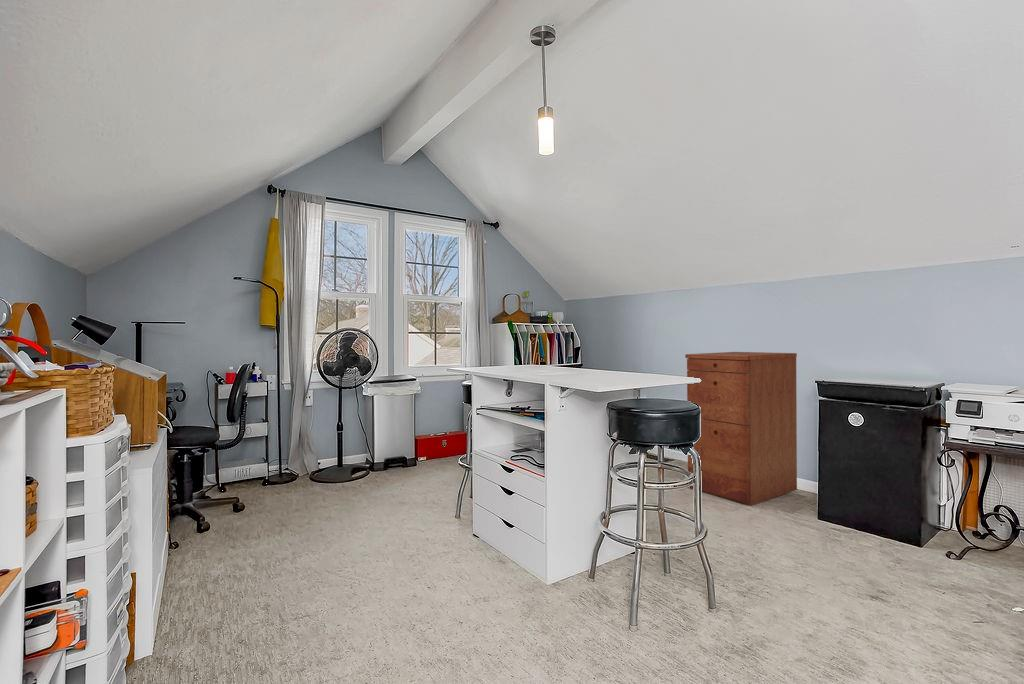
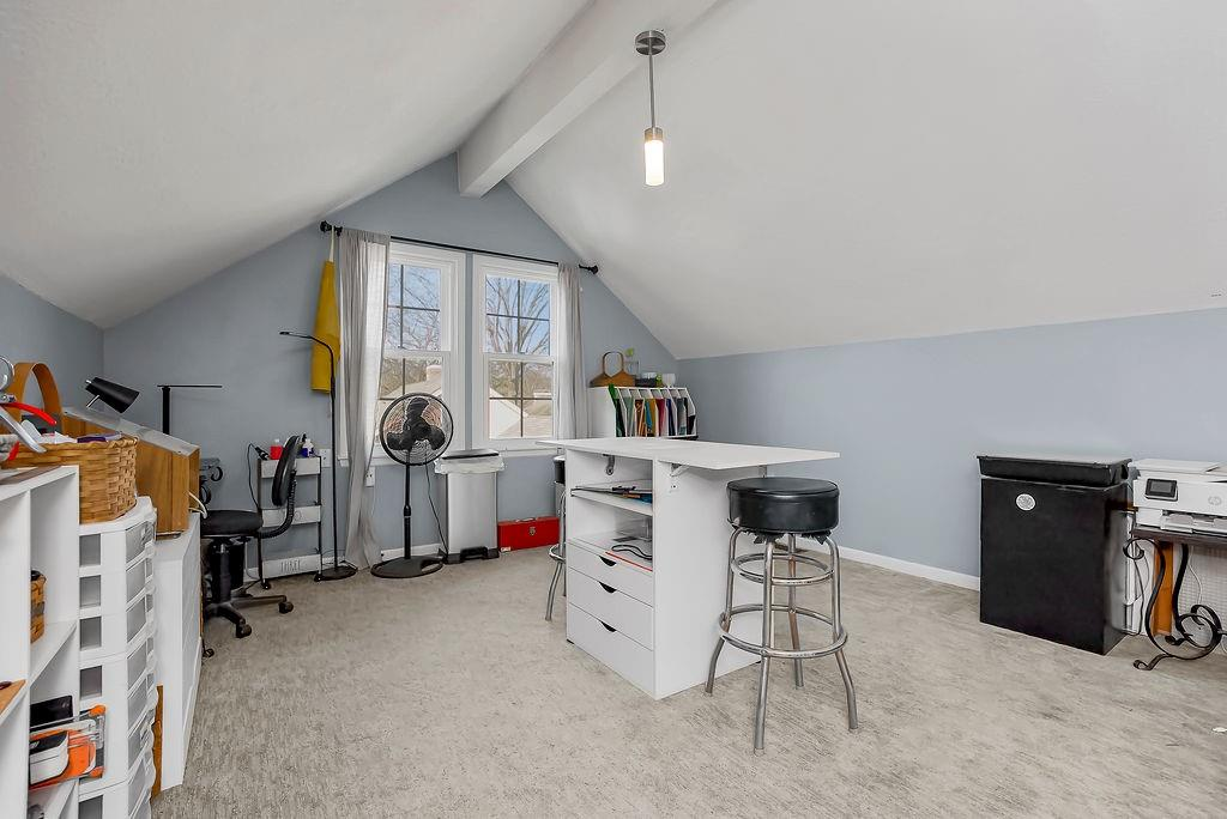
- filing cabinet [684,351,798,507]
